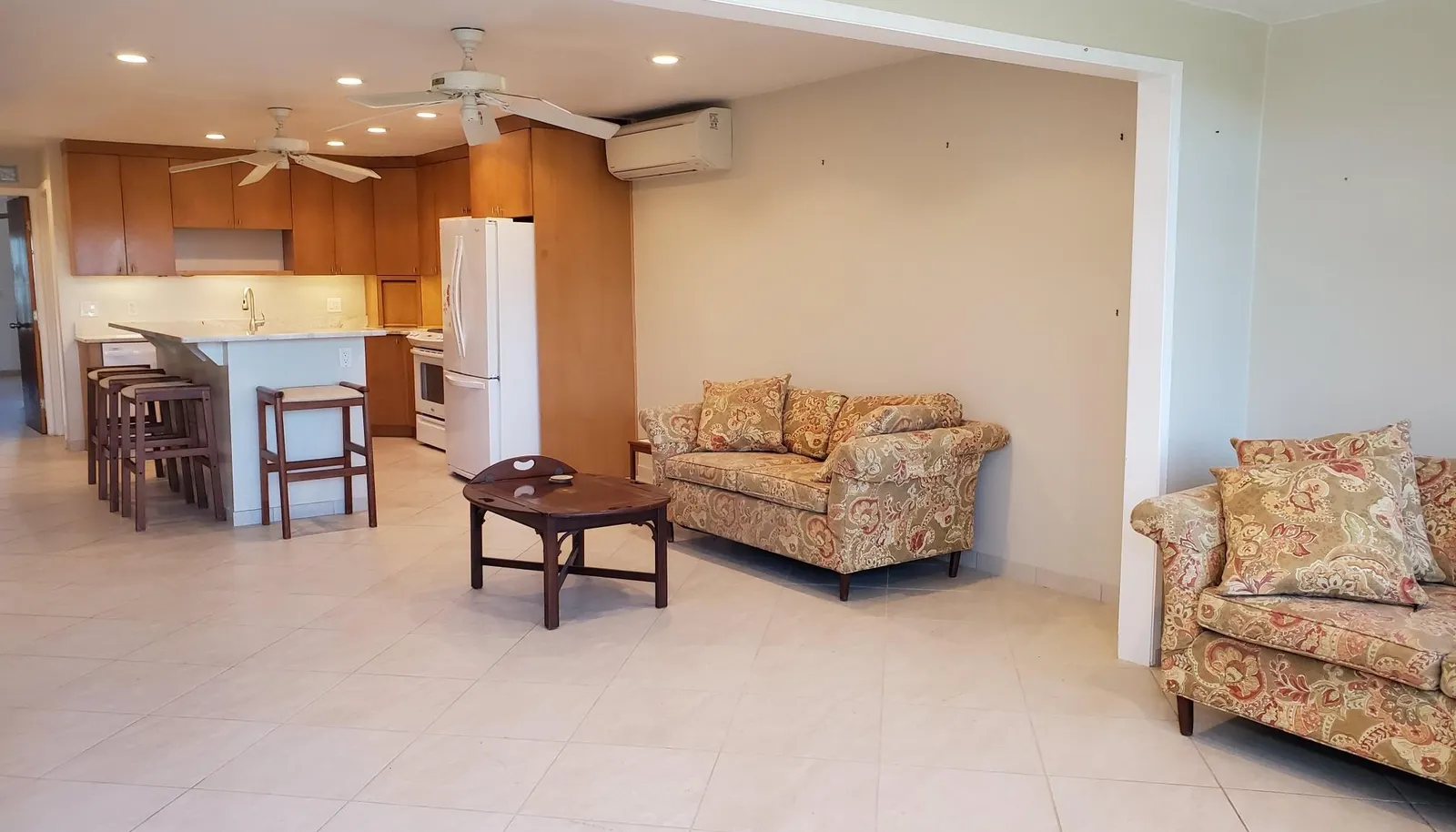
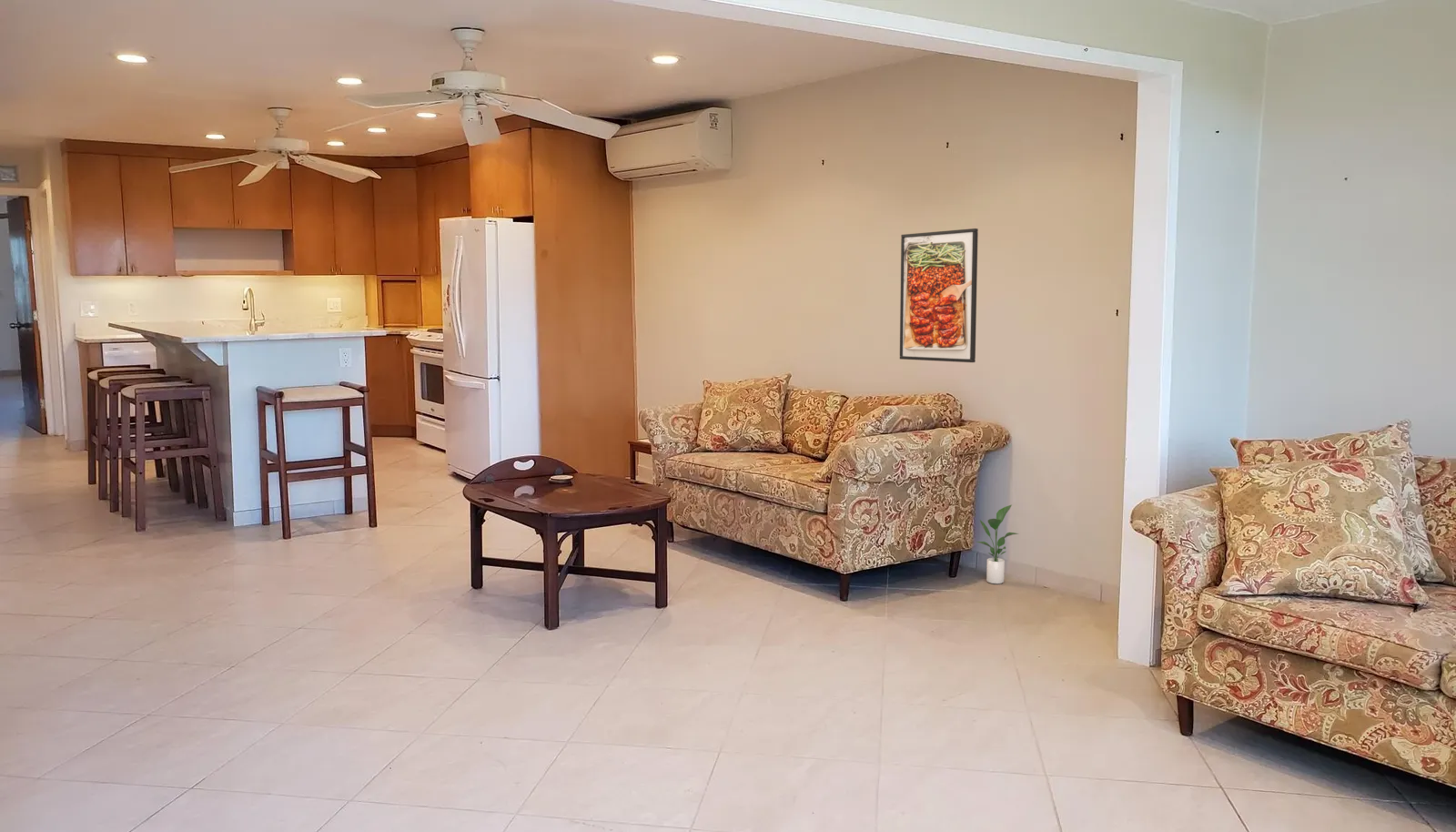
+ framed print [899,228,979,363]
+ potted plant [976,503,1019,584]
